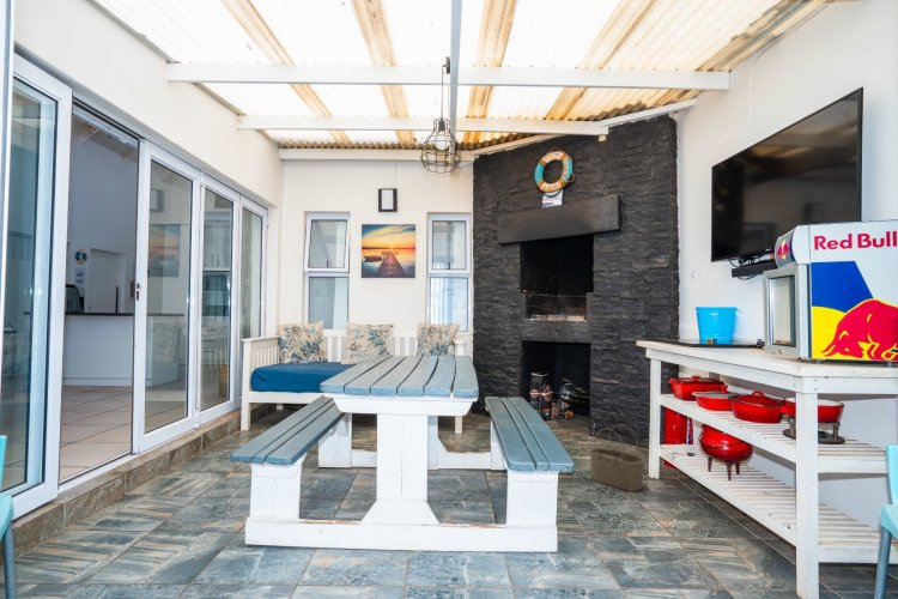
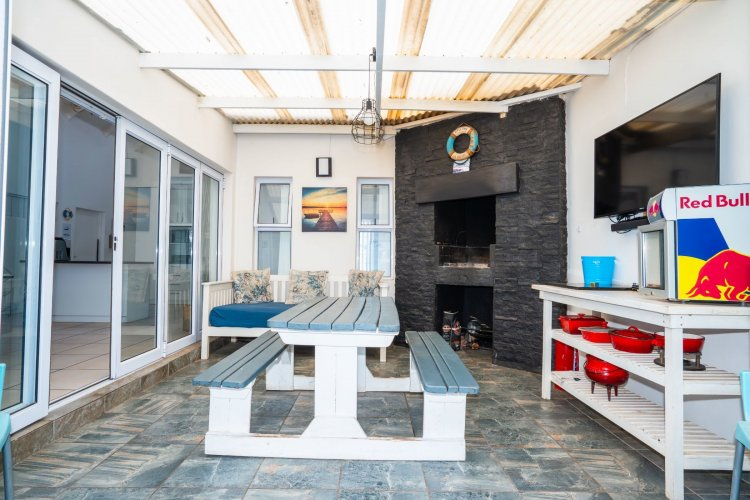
- wicker basket [589,423,645,492]
